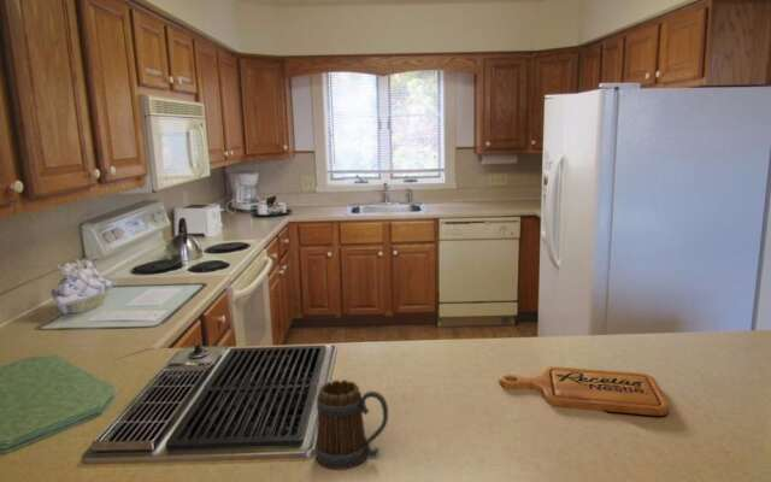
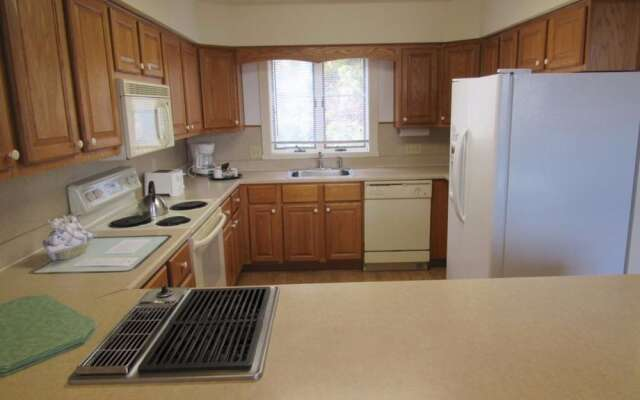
- mug [314,378,389,471]
- cutting board [499,365,670,417]
